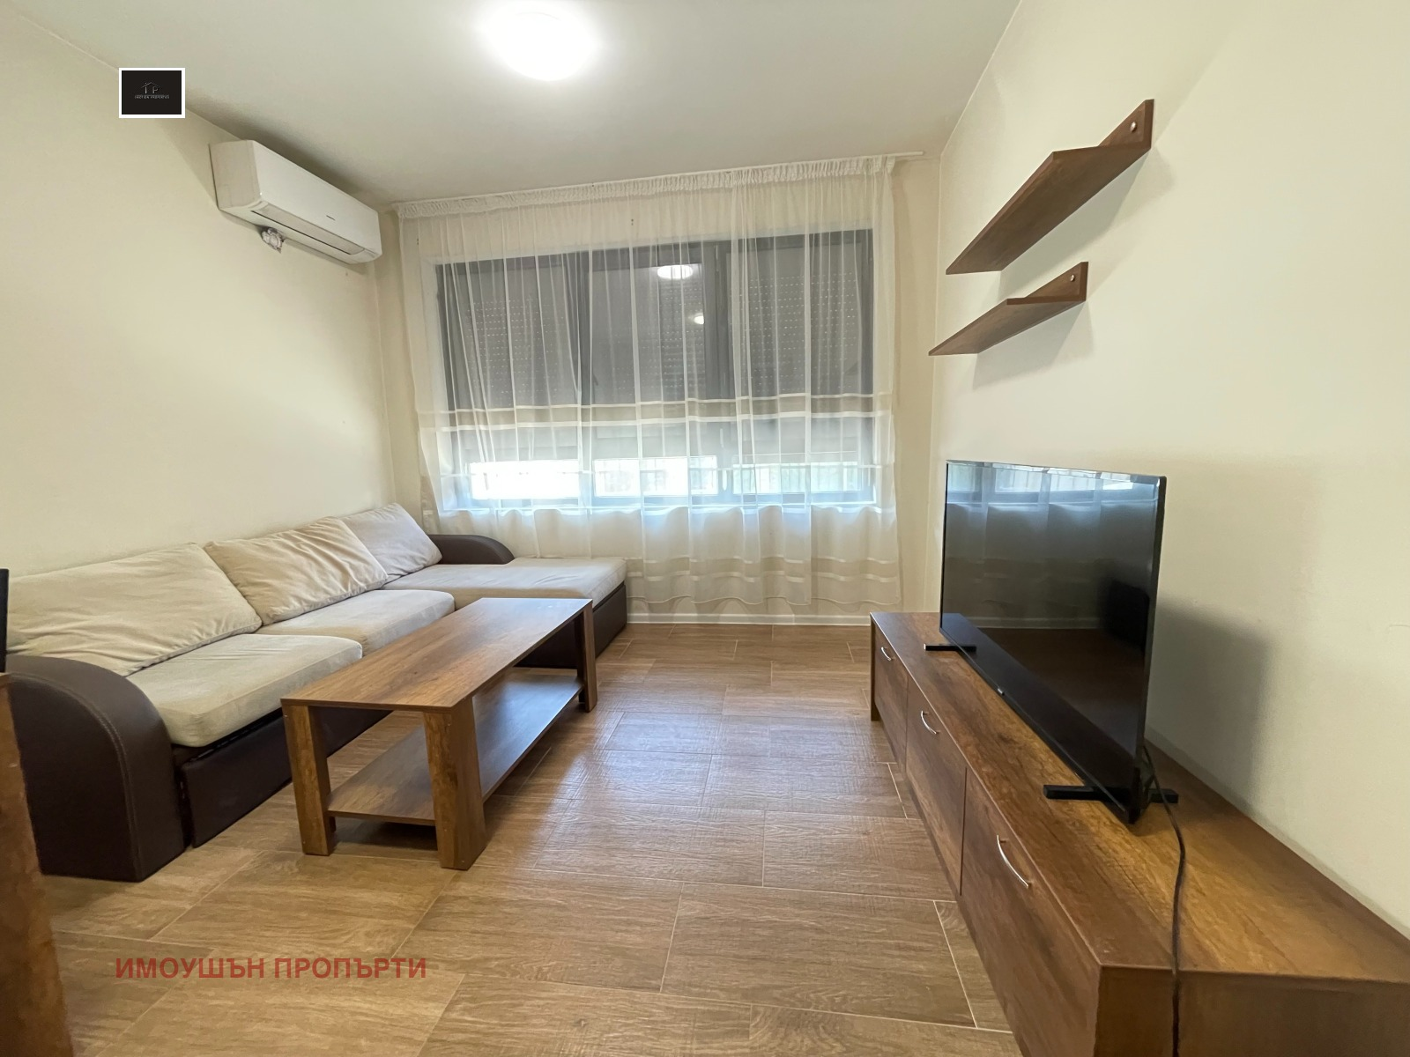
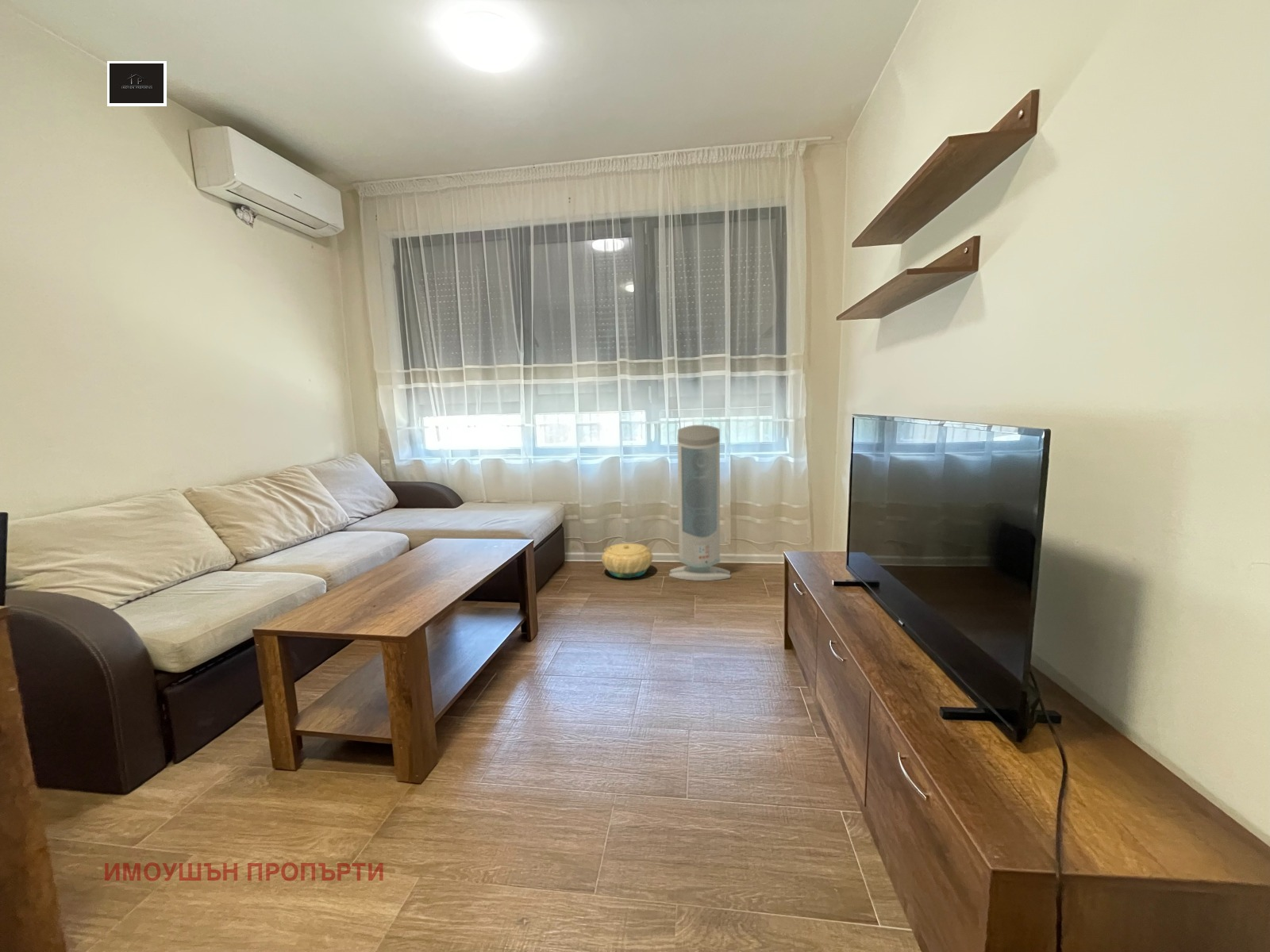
+ basket [601,543,653,579]
+ air purifier [668,424,731,582]
